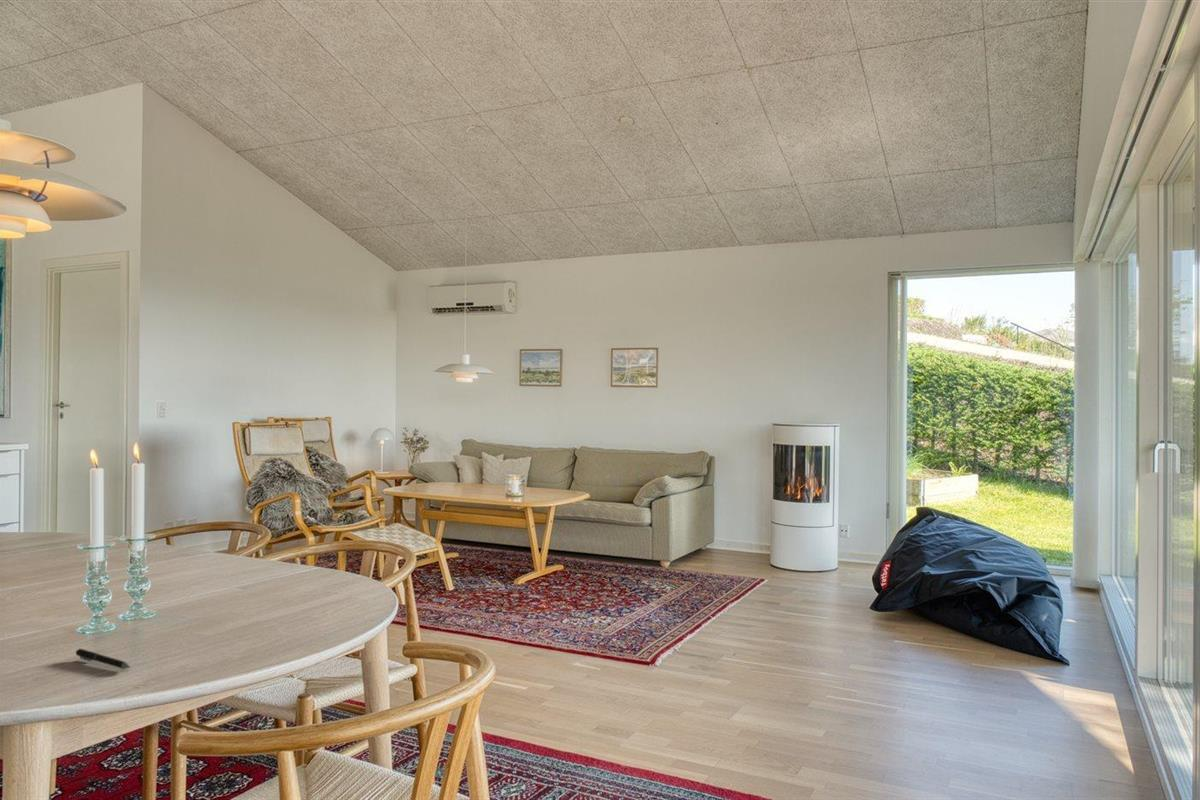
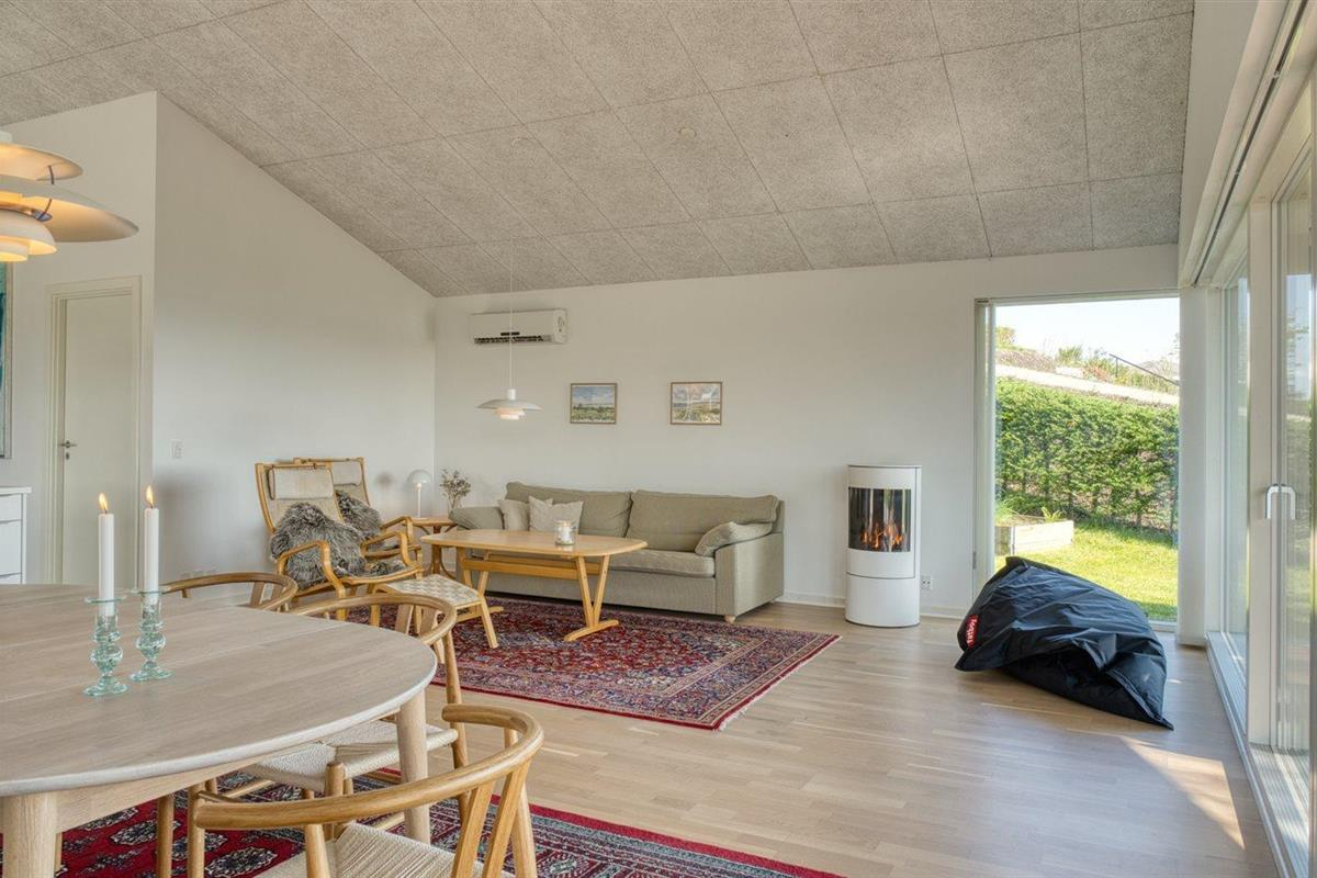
- pen [75,648,131,670]
